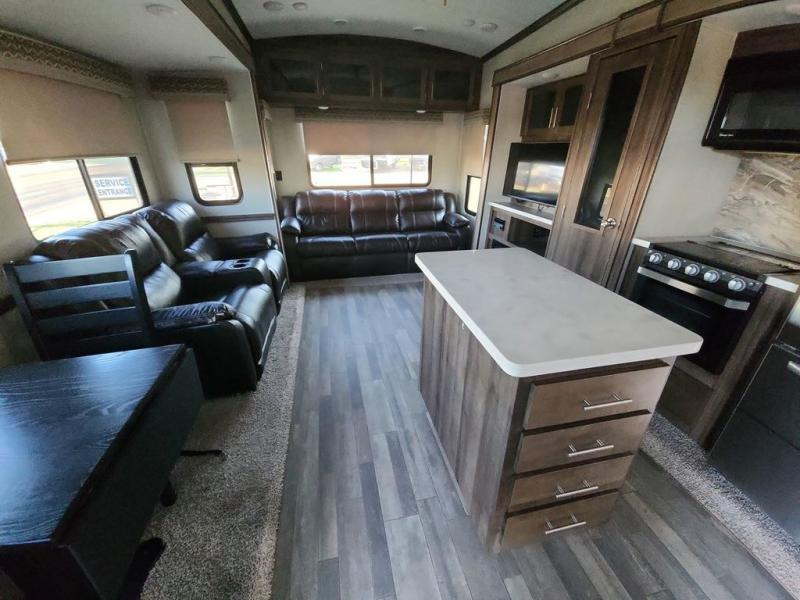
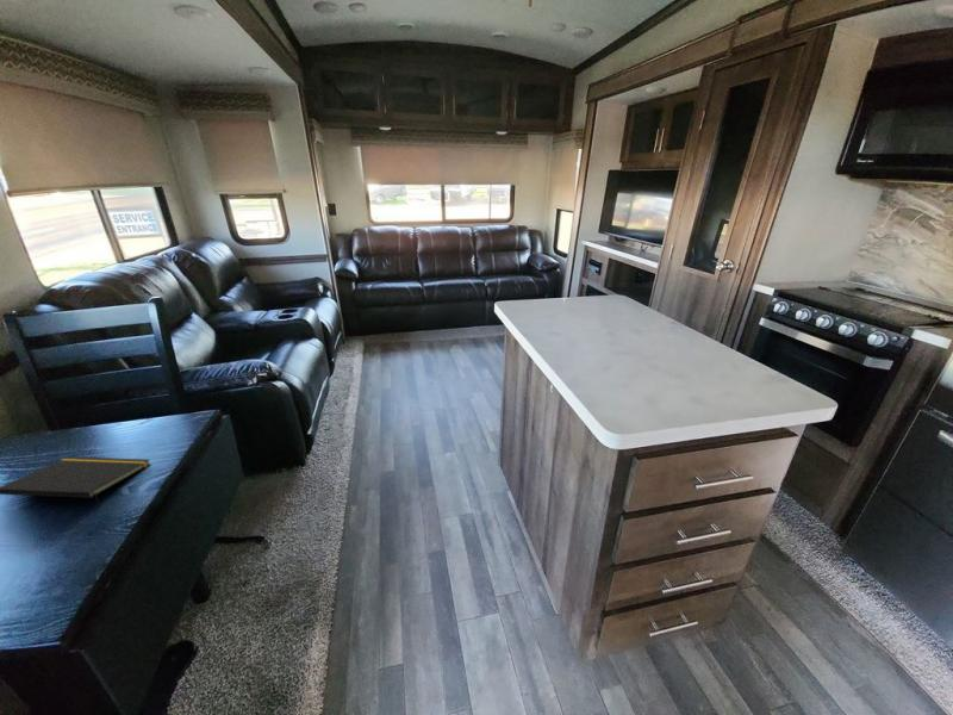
+ notepad [0,455,152,509]
